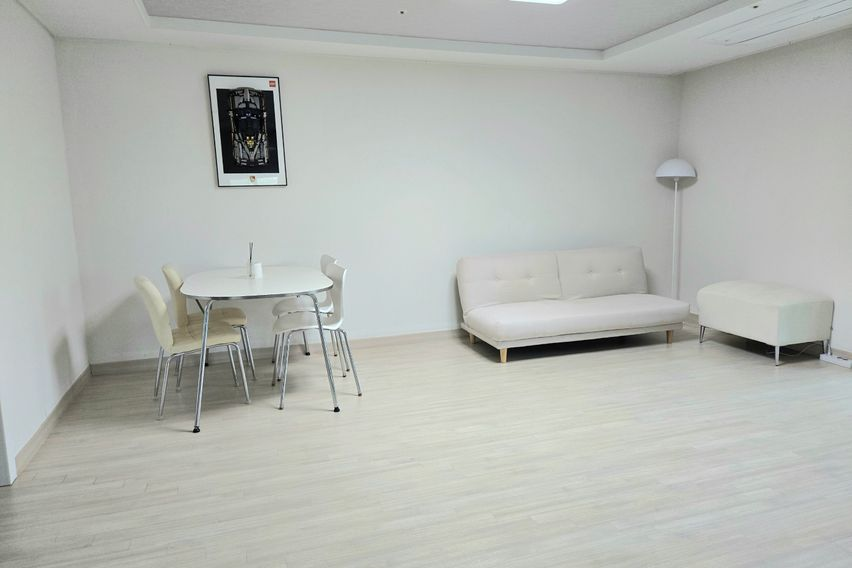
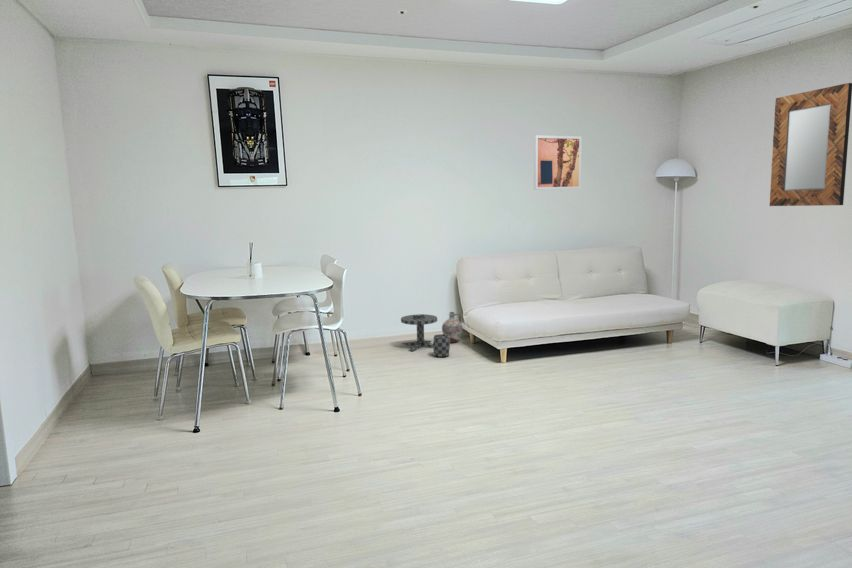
+ ceramic jug [441,311,463,344]
+ wall art [533,135,583,191]
+ home mirror [769,82,852,207]
+ pedestal table [400,313,451,358]
